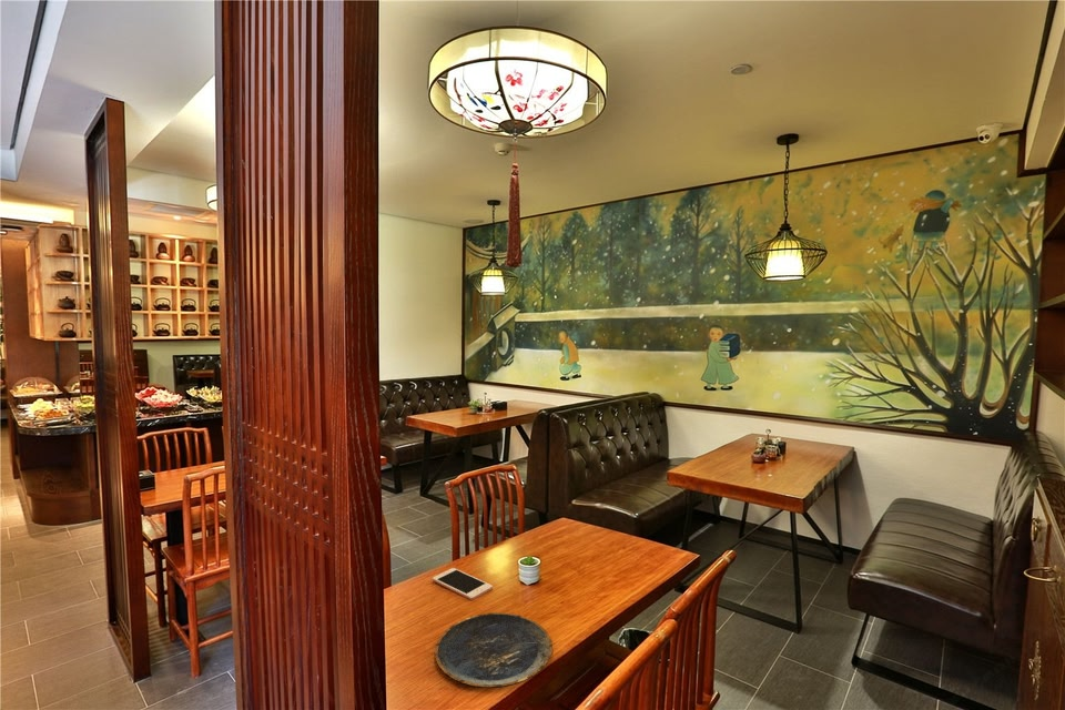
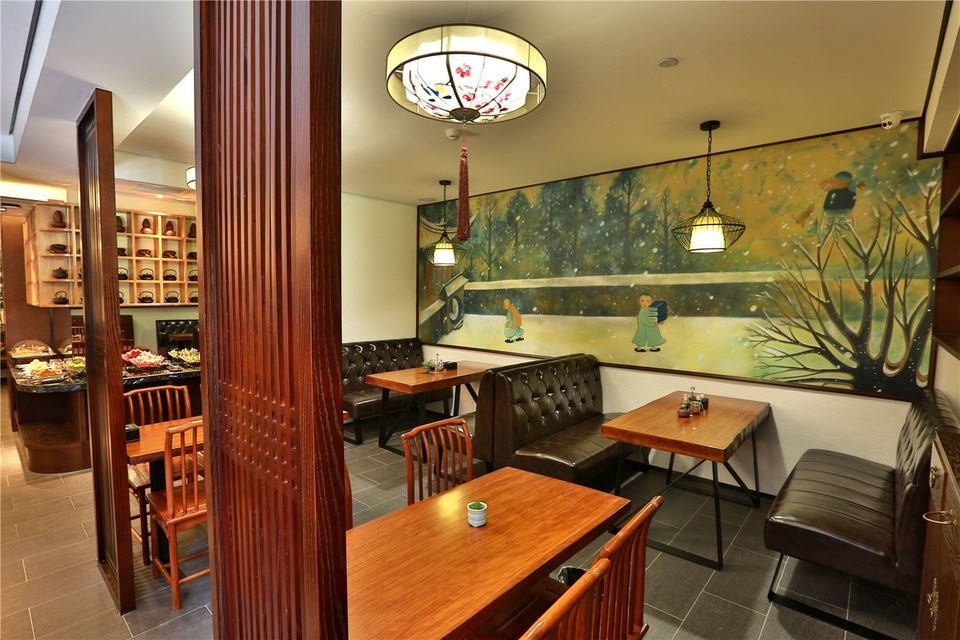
- cell phone [432,567,494,601]
- plate [434,611,554,689]
